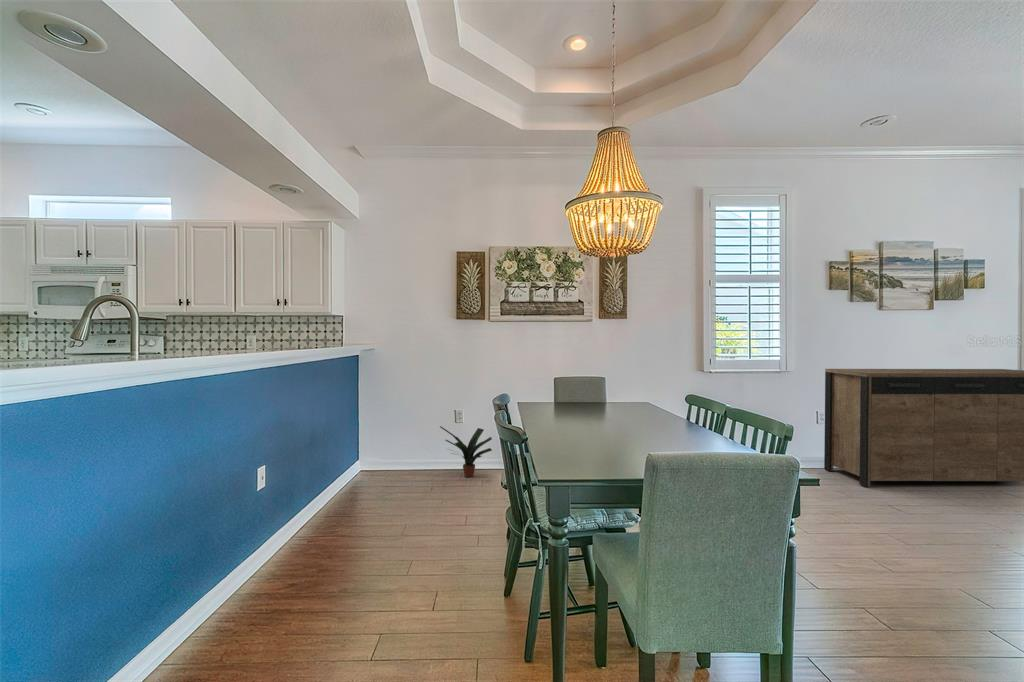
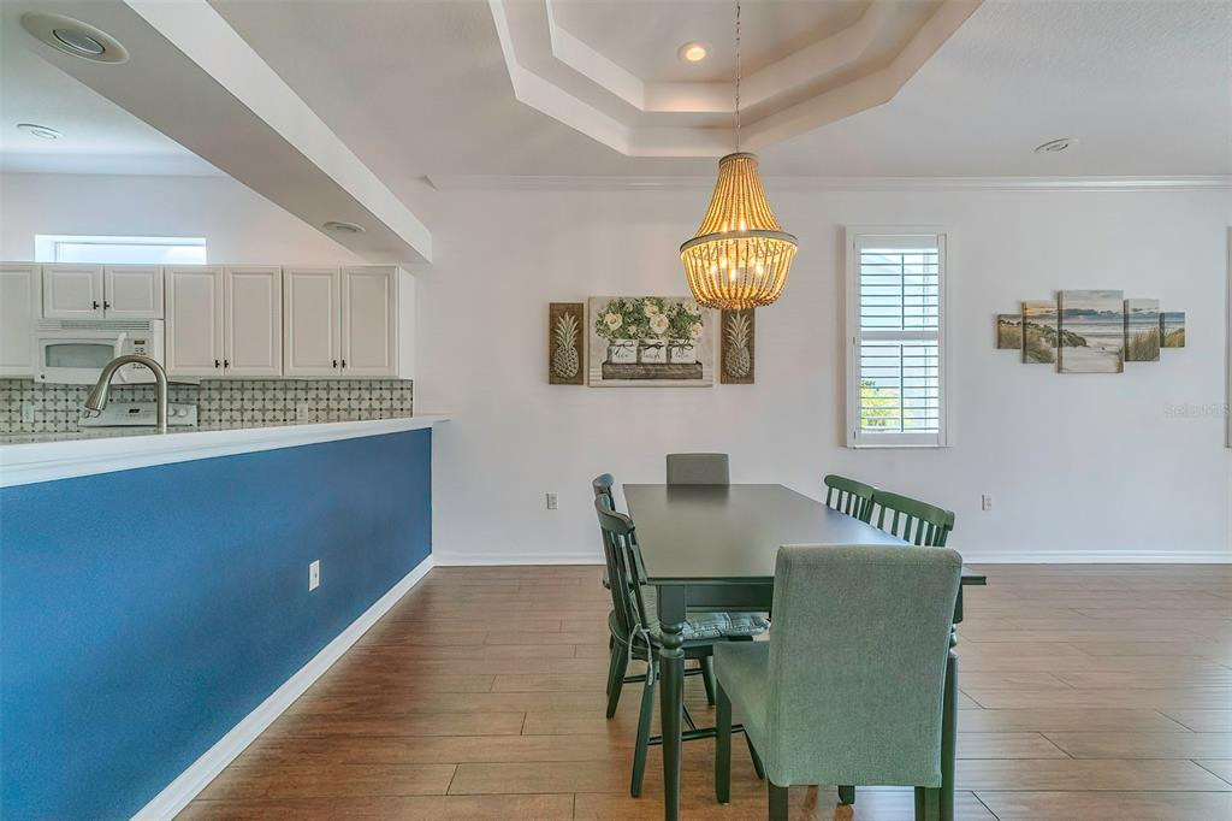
- sideboard [823,368,1024,488]
- potted plant [439,425,493,479]
